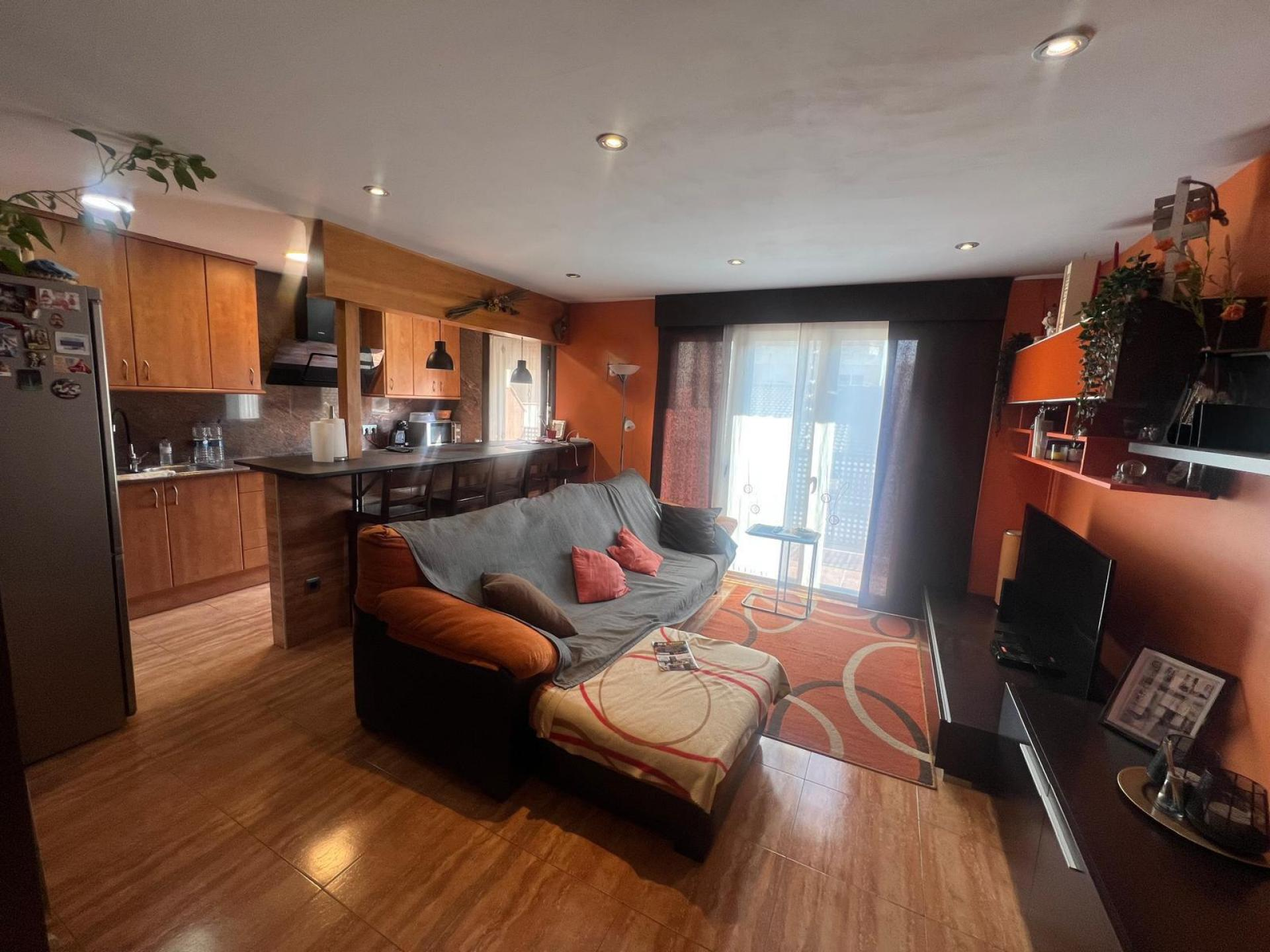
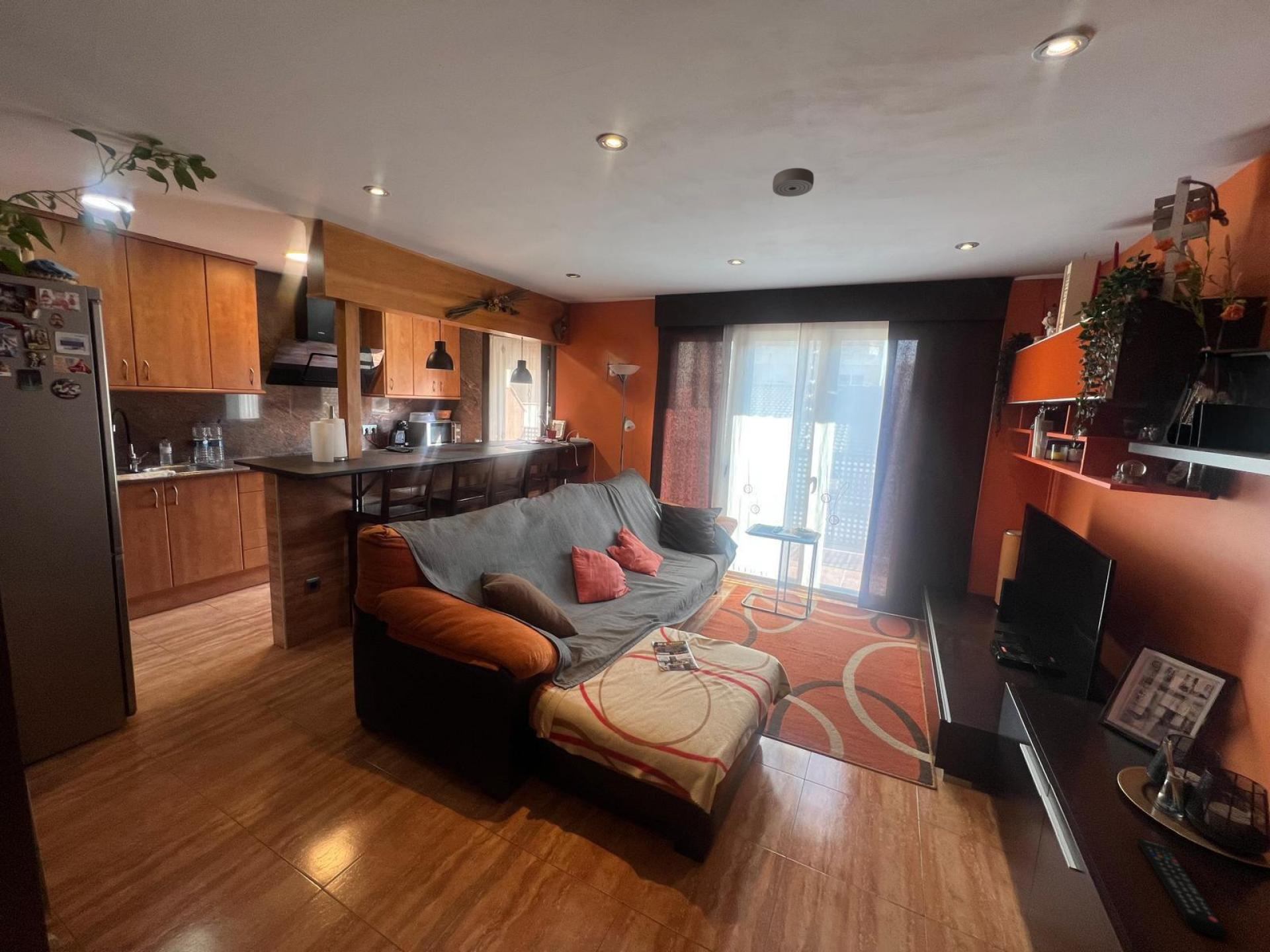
+ remote control [1136,837,1226,937]
+ smoke detector [772,167,814,198]
